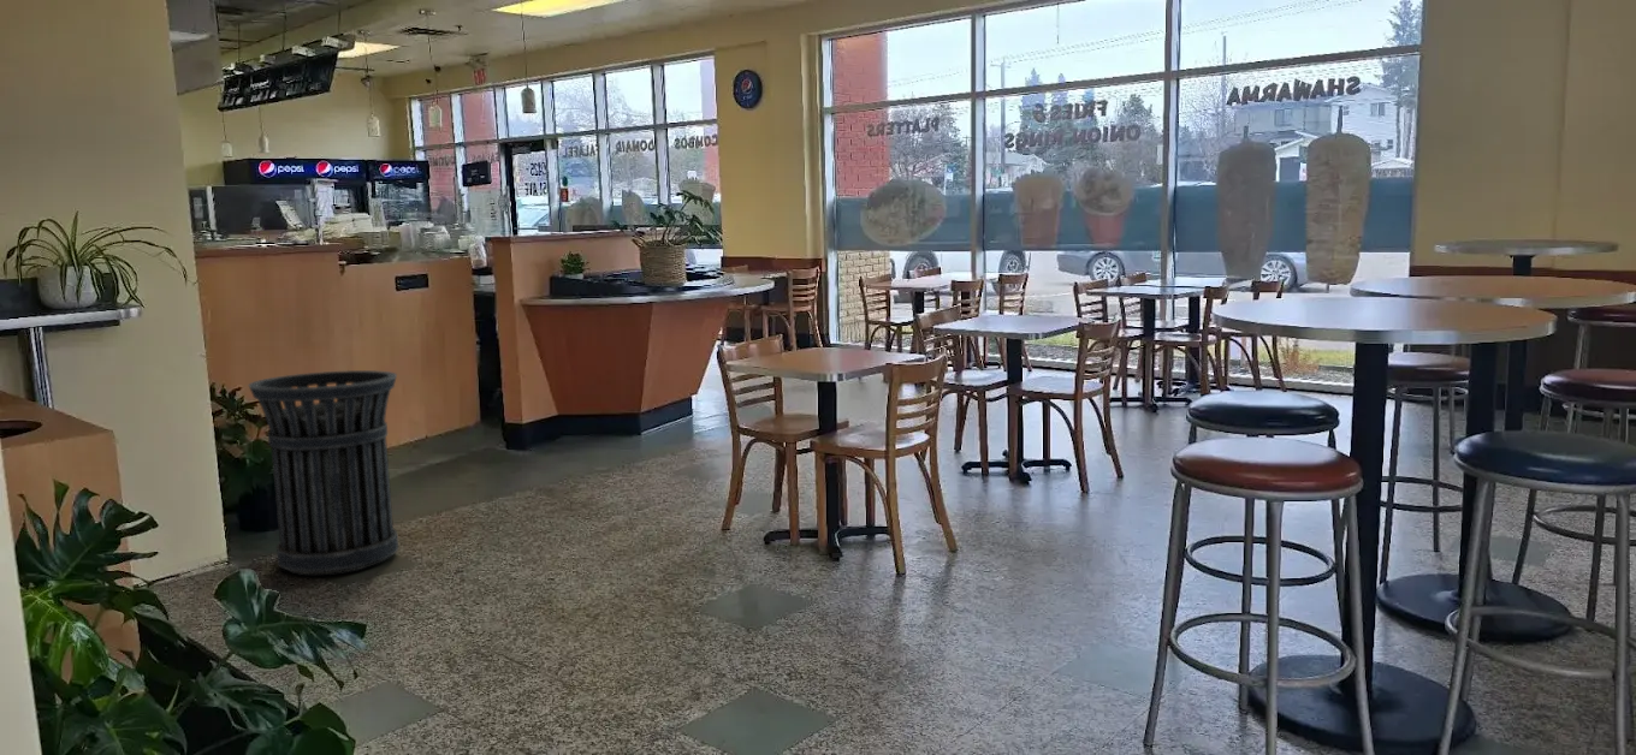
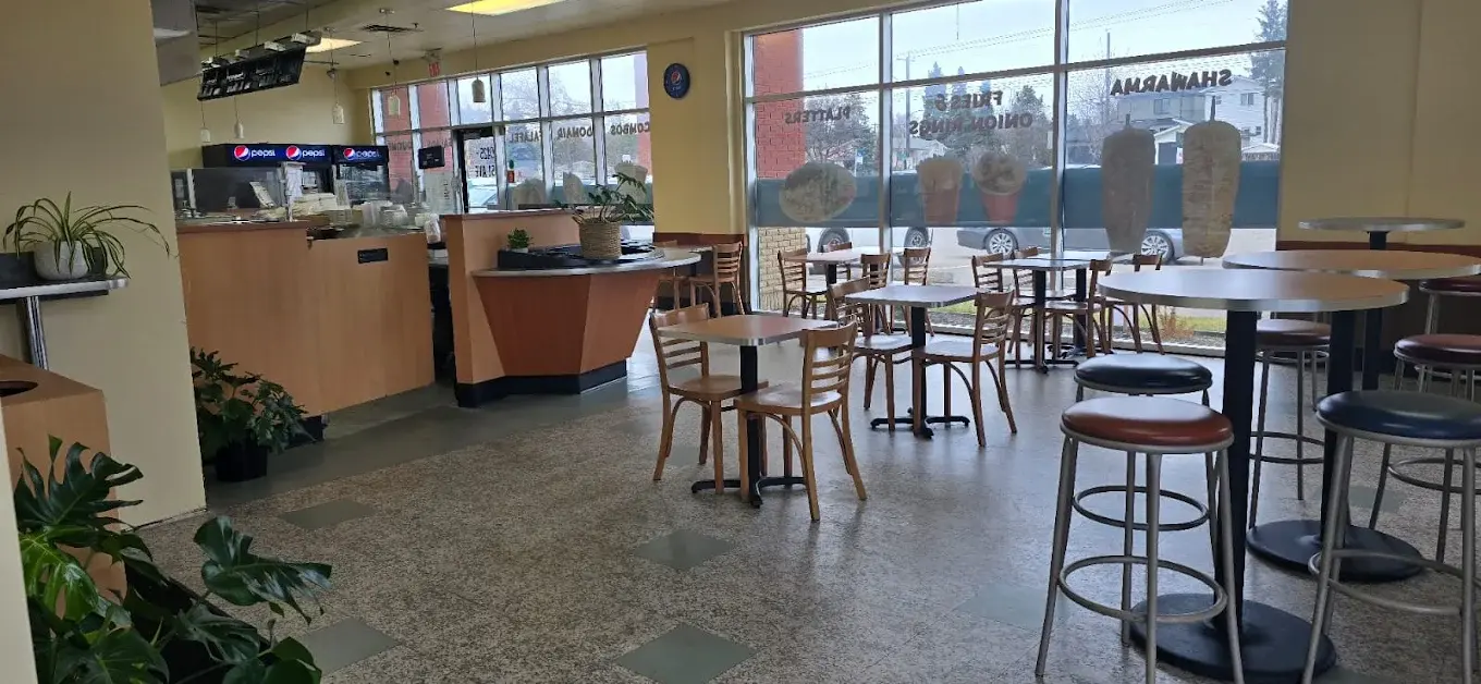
- trash can [248,369,399,576]
